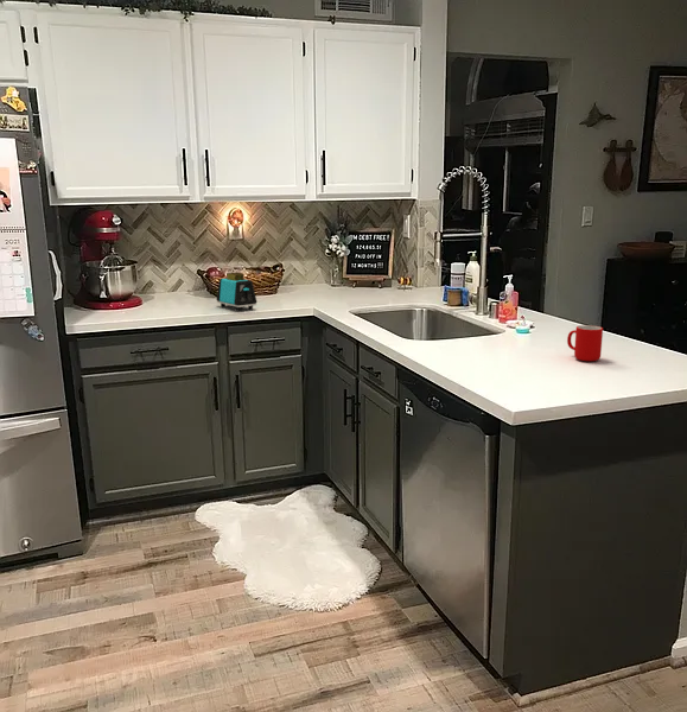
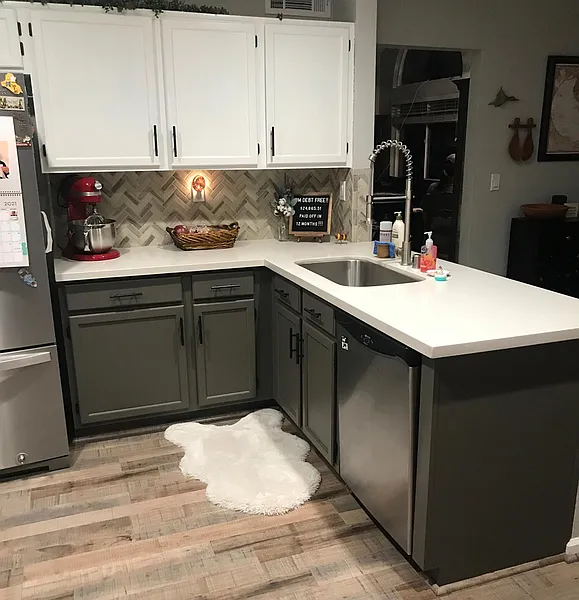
- toaster [216,271,257,312]
- cup [566,324,604,362]
